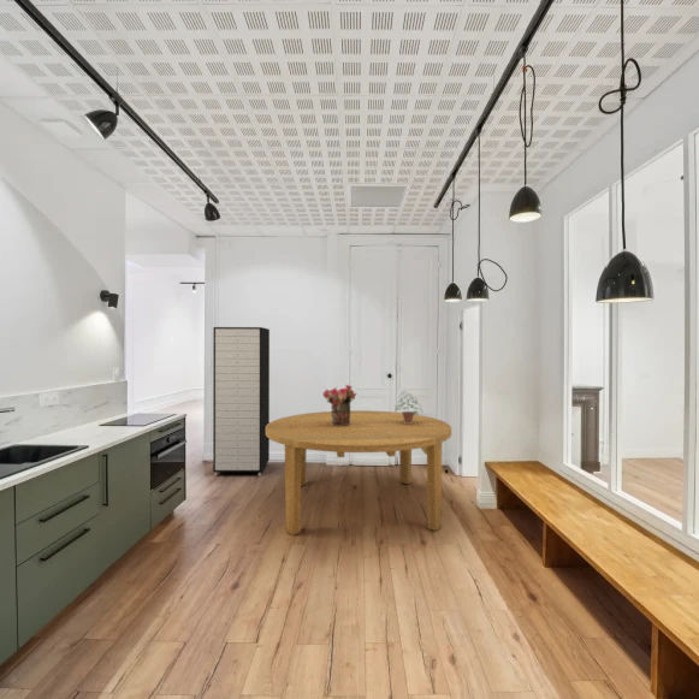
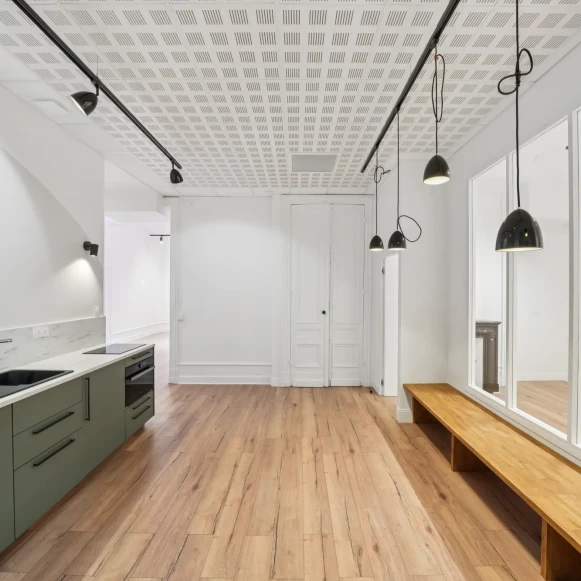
- dining table [266,409,452,537]
- storage cabinet [212,326,271,476]
- potted plant [395,390,423,423]
- bouquet [321,384,357,426]
